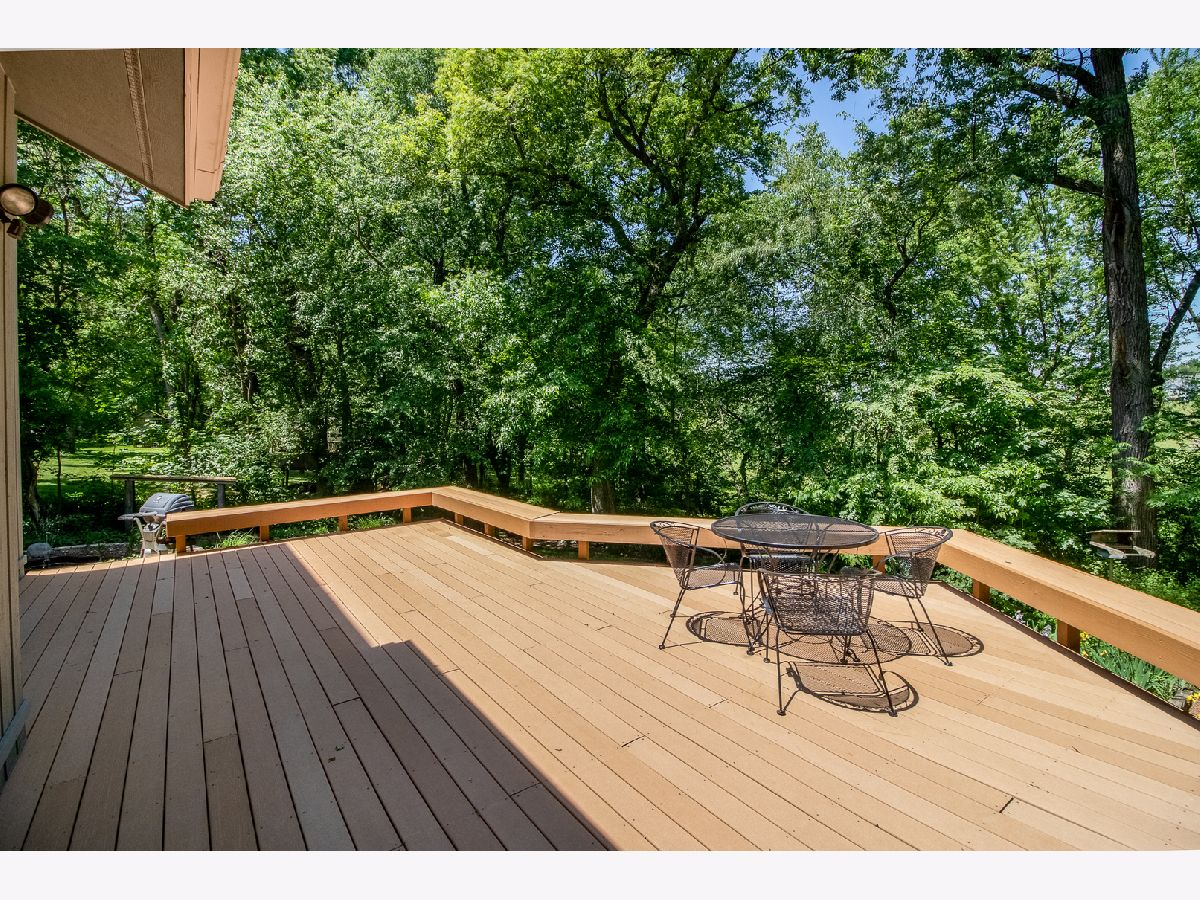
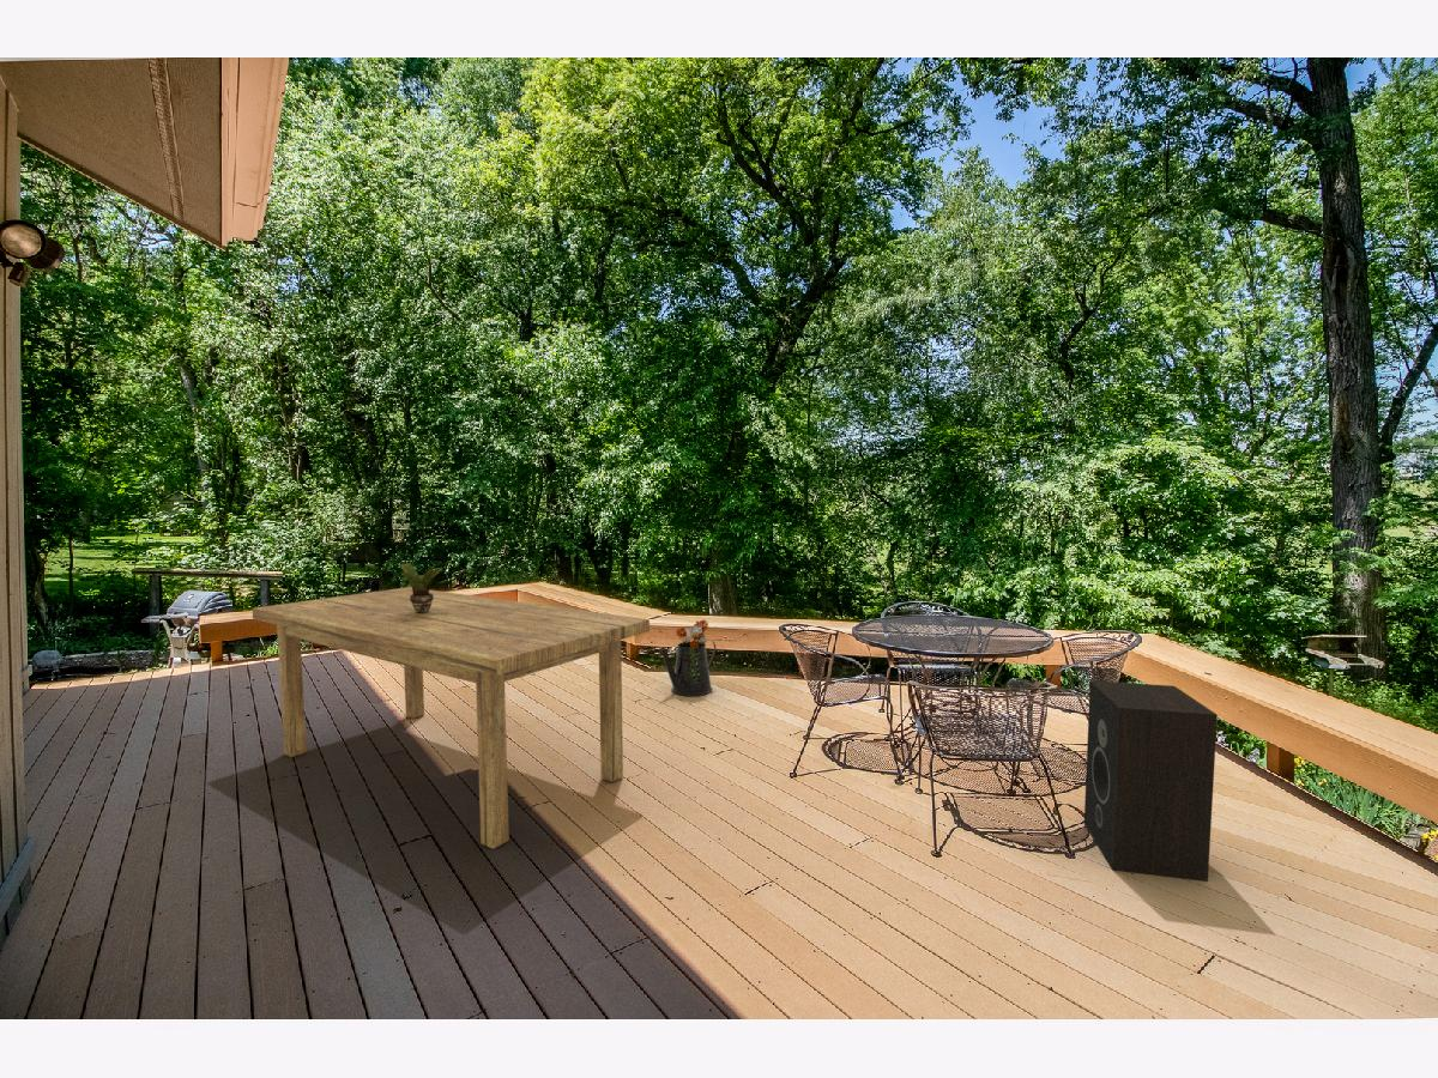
+ speaker [1083,679,1219,883]
+ potted plant [398,562,455,613]
+ watering can [660,618,717,697]
+ dining table [252,586,651,850]
